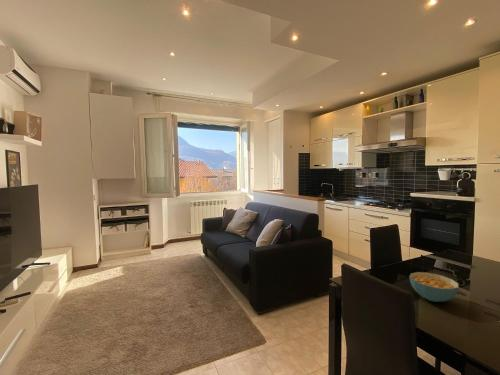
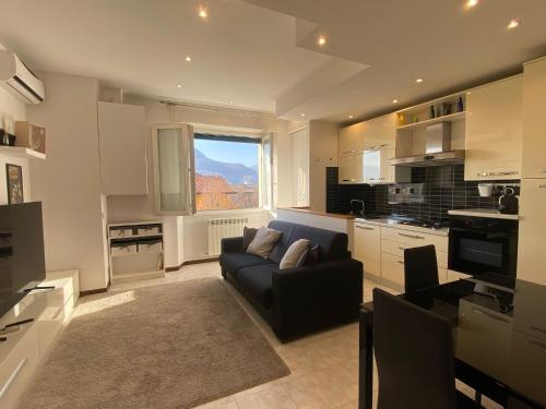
- cereal bowl [408,271,460,303]
